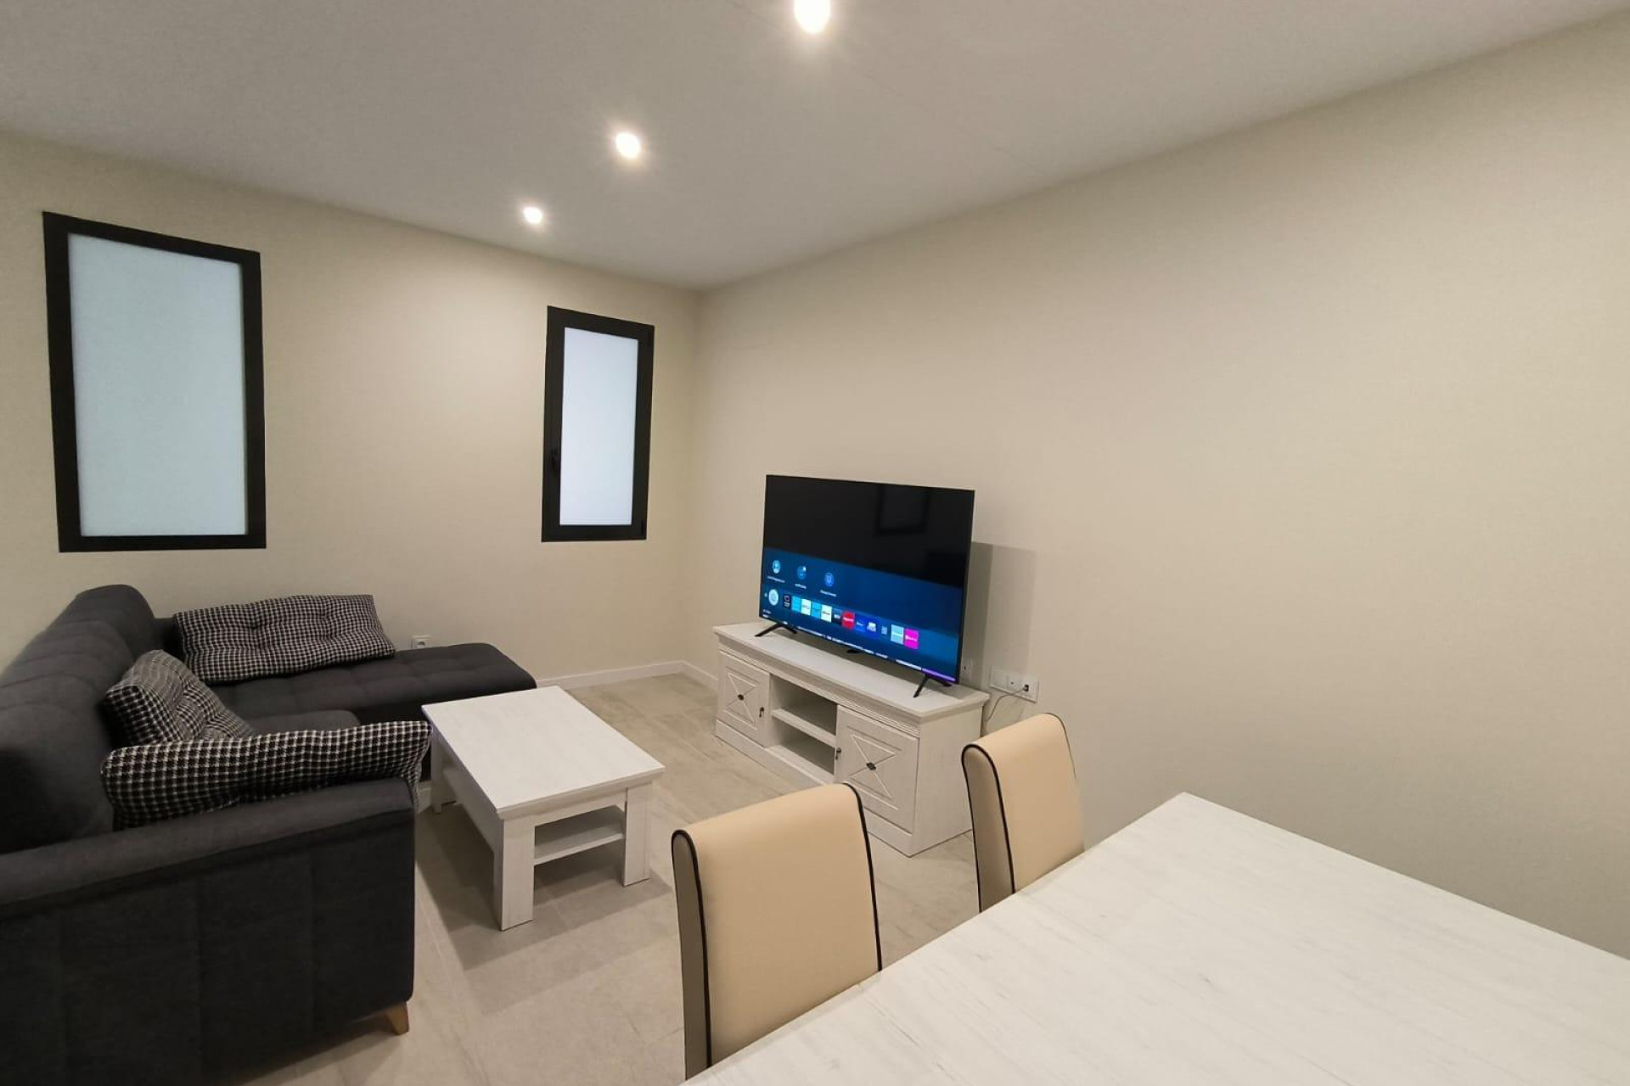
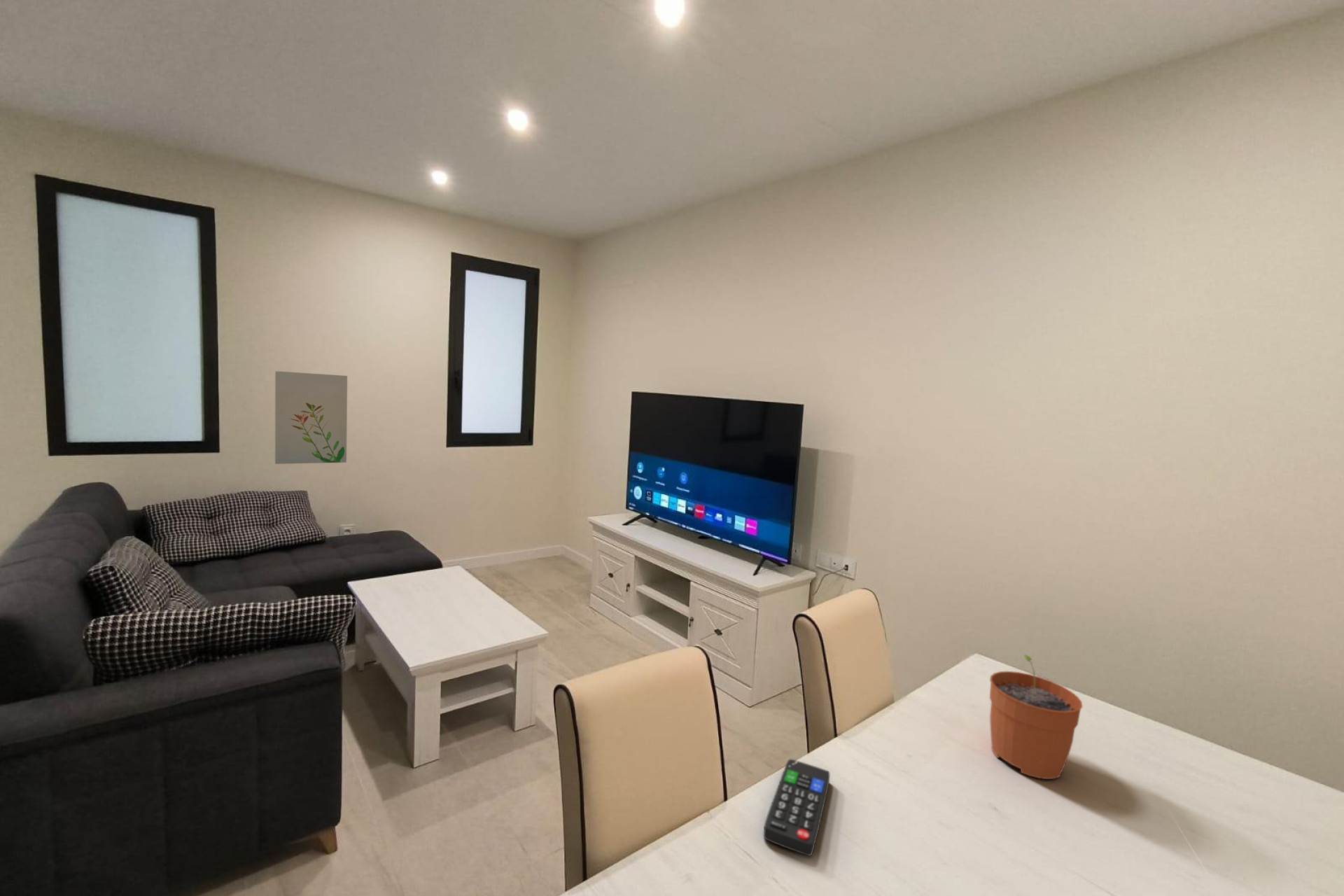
+ remote control [763,759,830,857]
+ wall art [274,370,348,465]
+ plant pot [989,654,1083,780]
